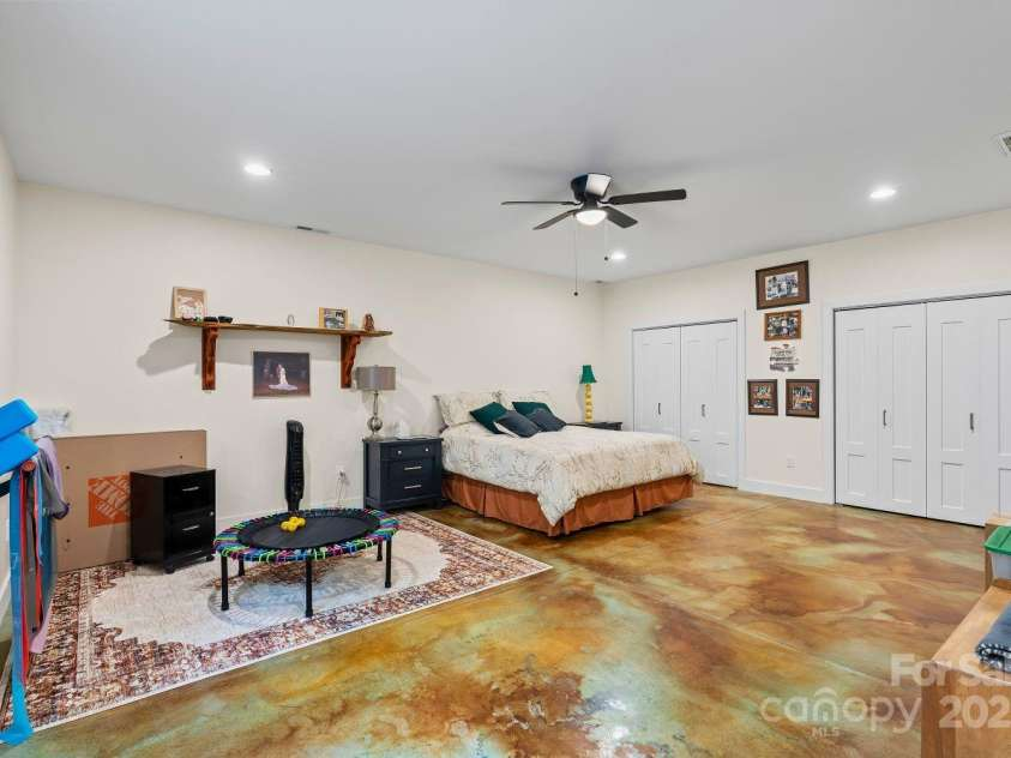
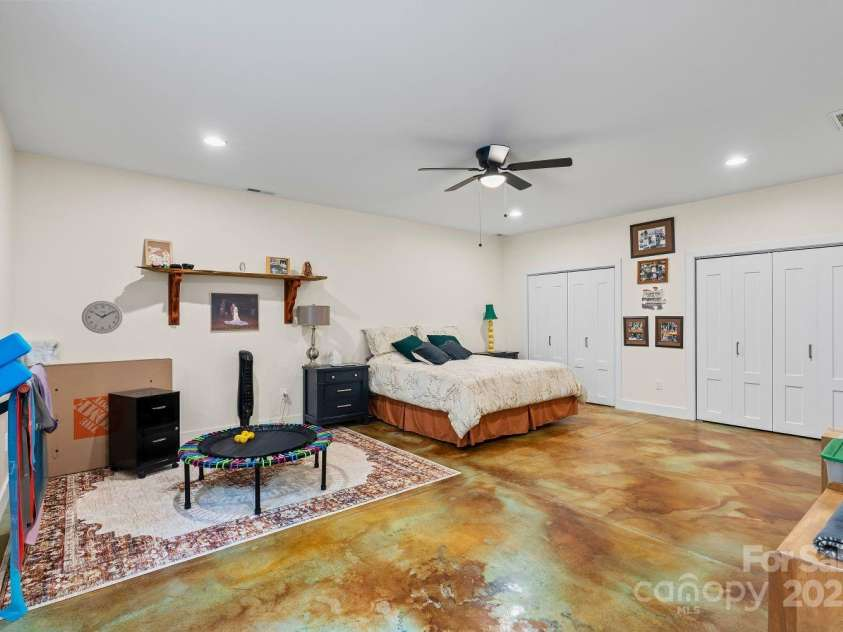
+ wall clock [81,300,123,335]
